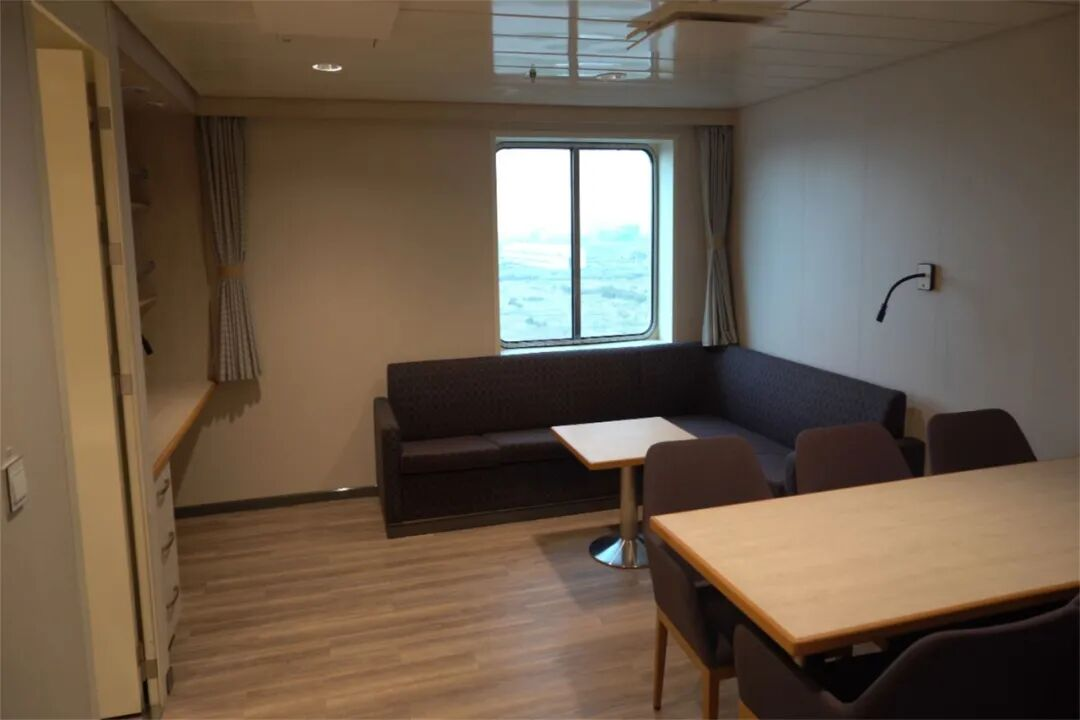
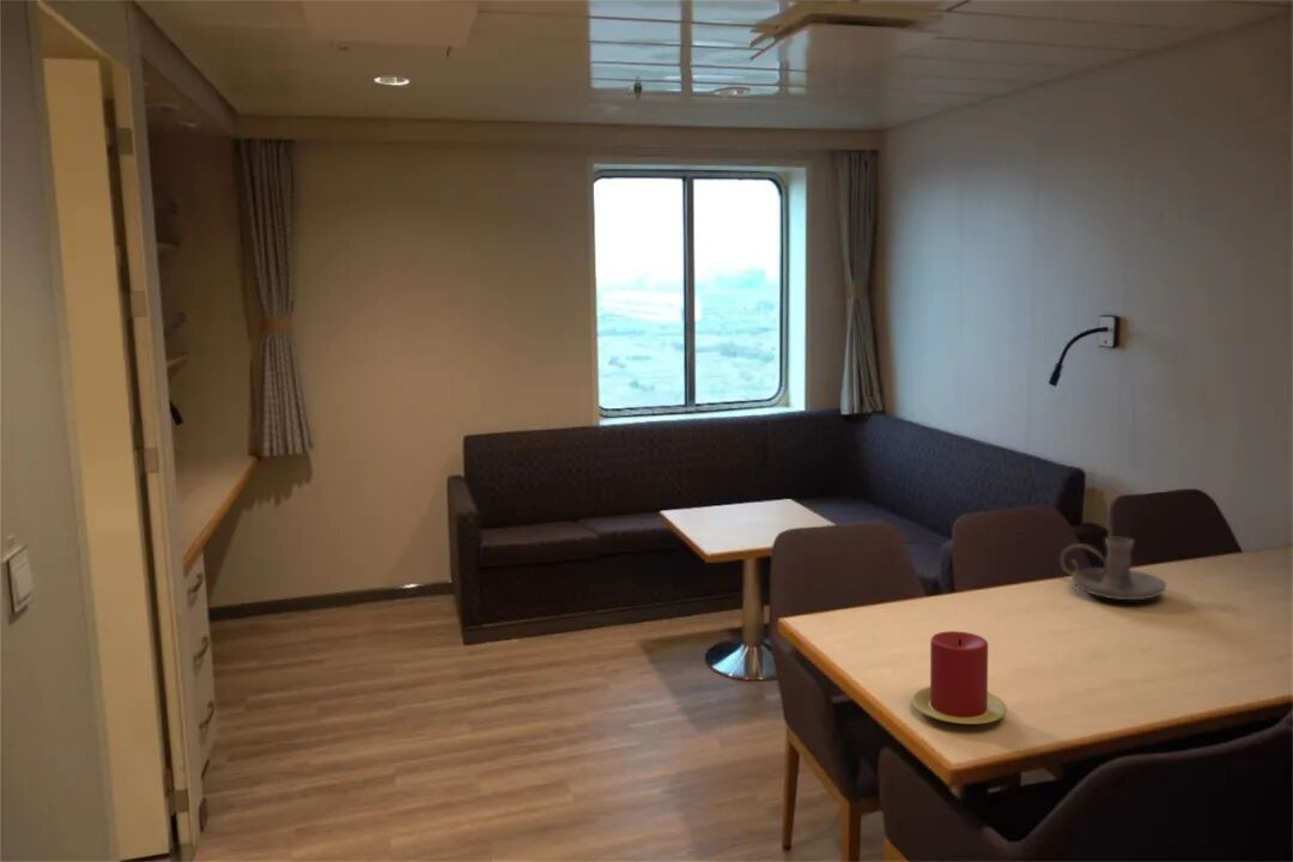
+ candle holder [1060,536,1167,601]
+ candle [911,630,1008,726]
